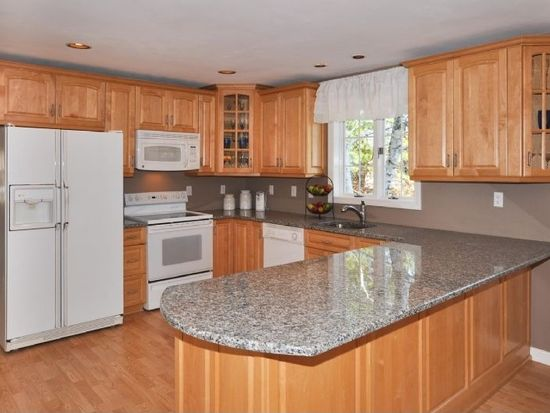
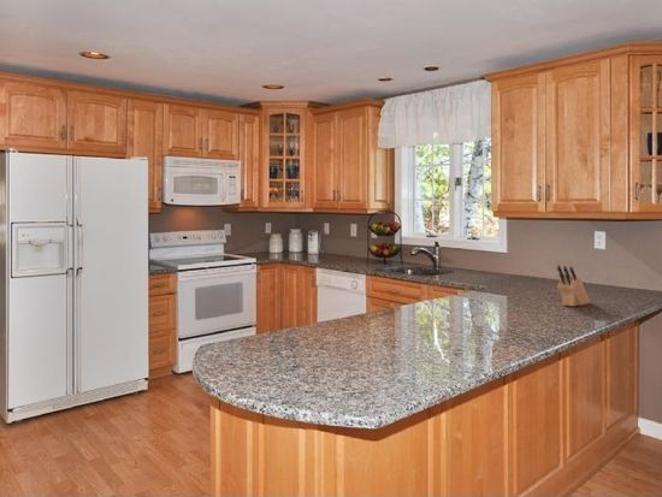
+ knife block [556,265,591,307]
